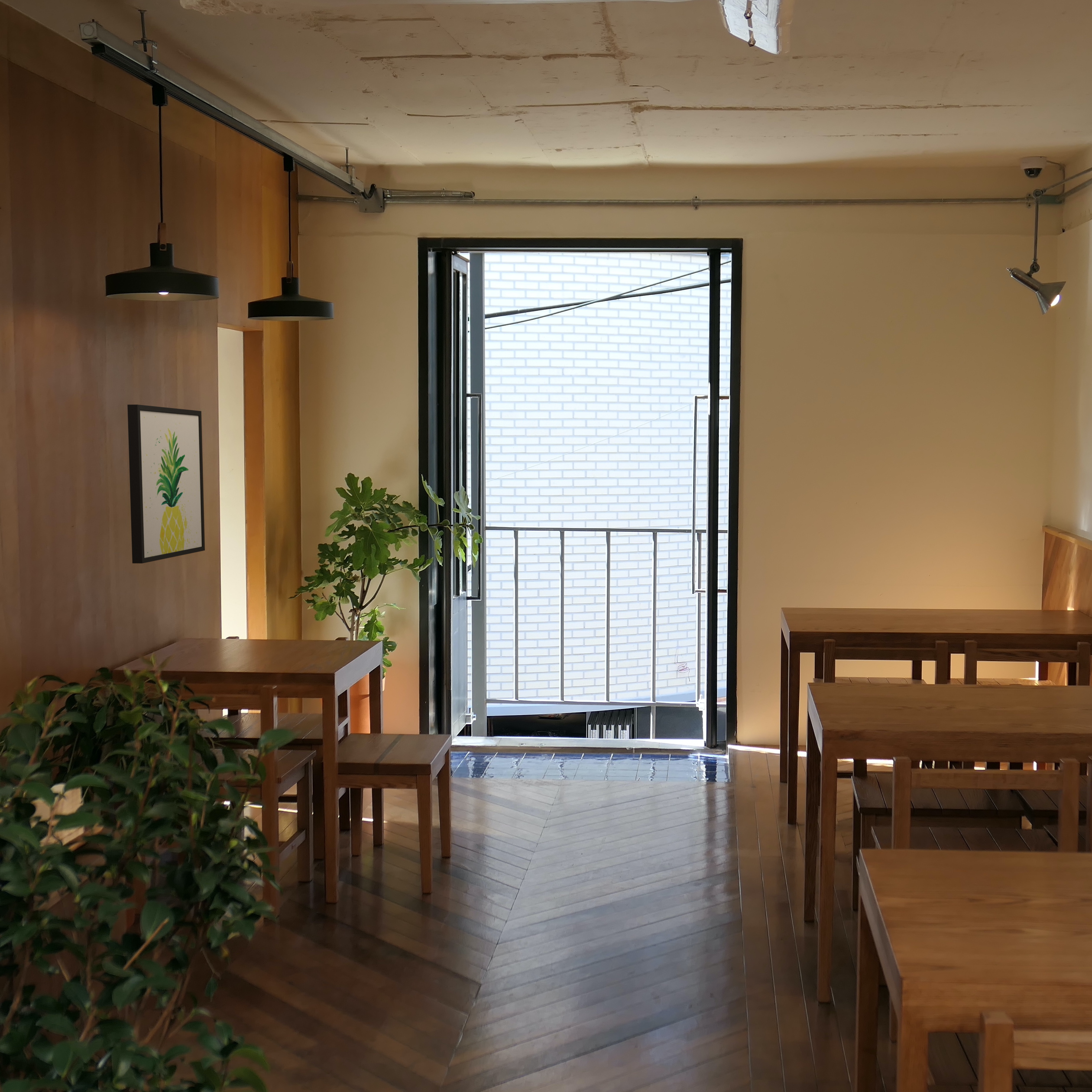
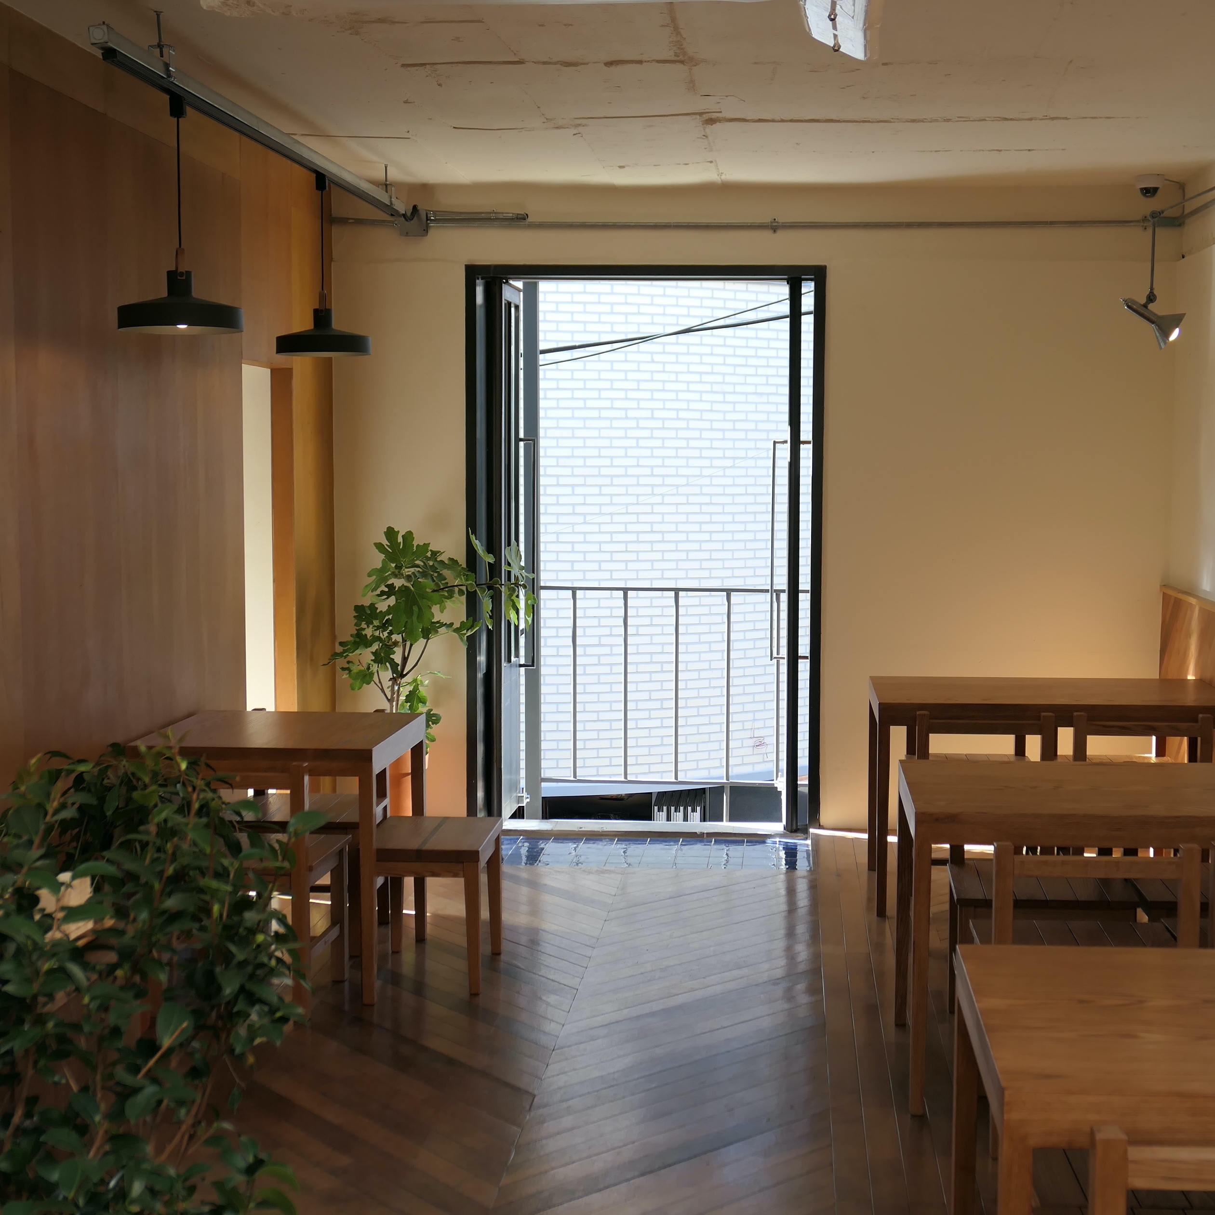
- wall art [127,404,205,564]
